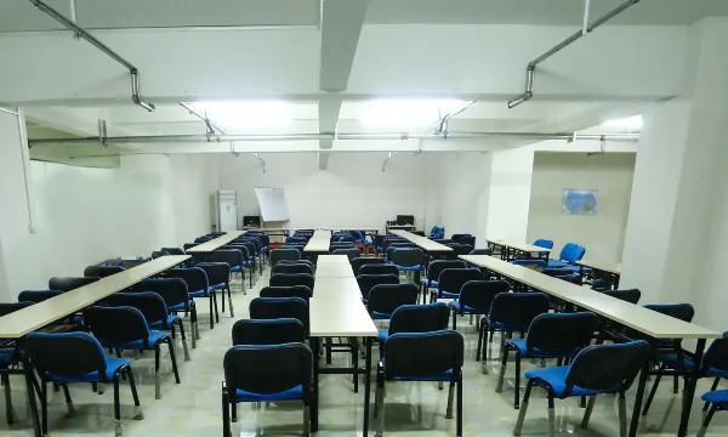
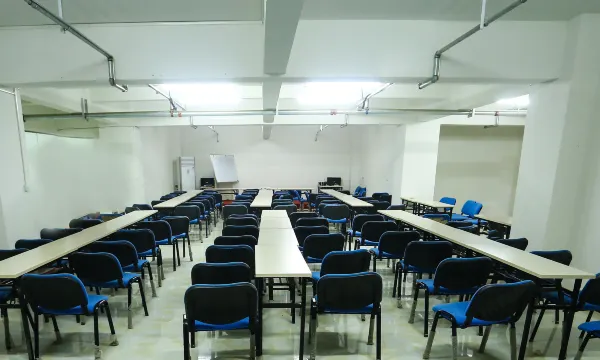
- world map [561,187,599,216]
